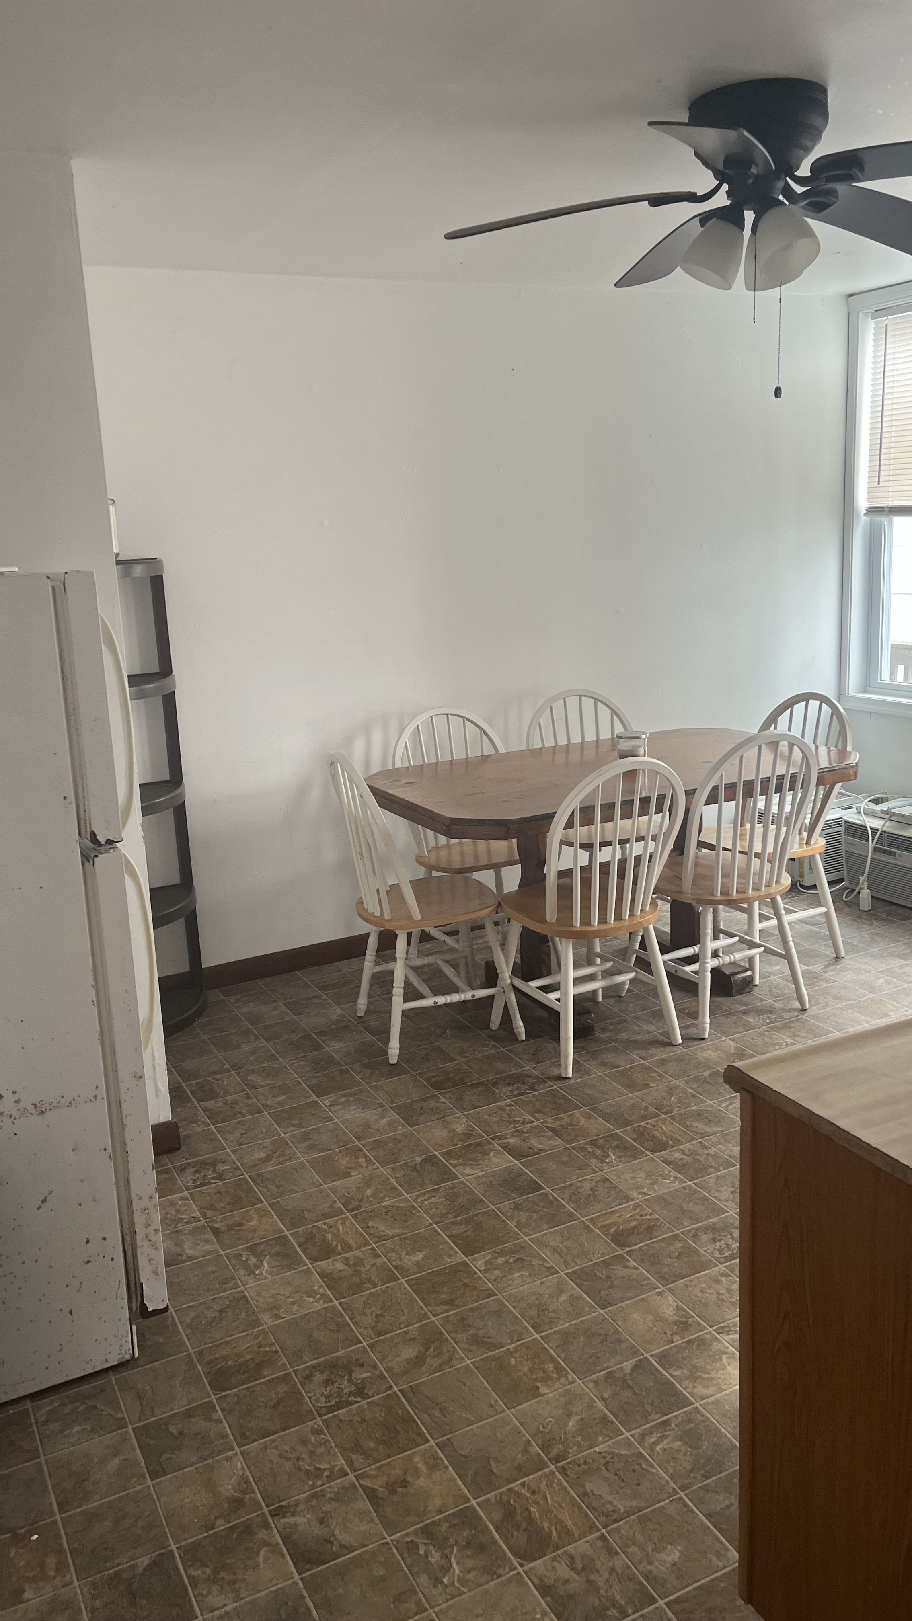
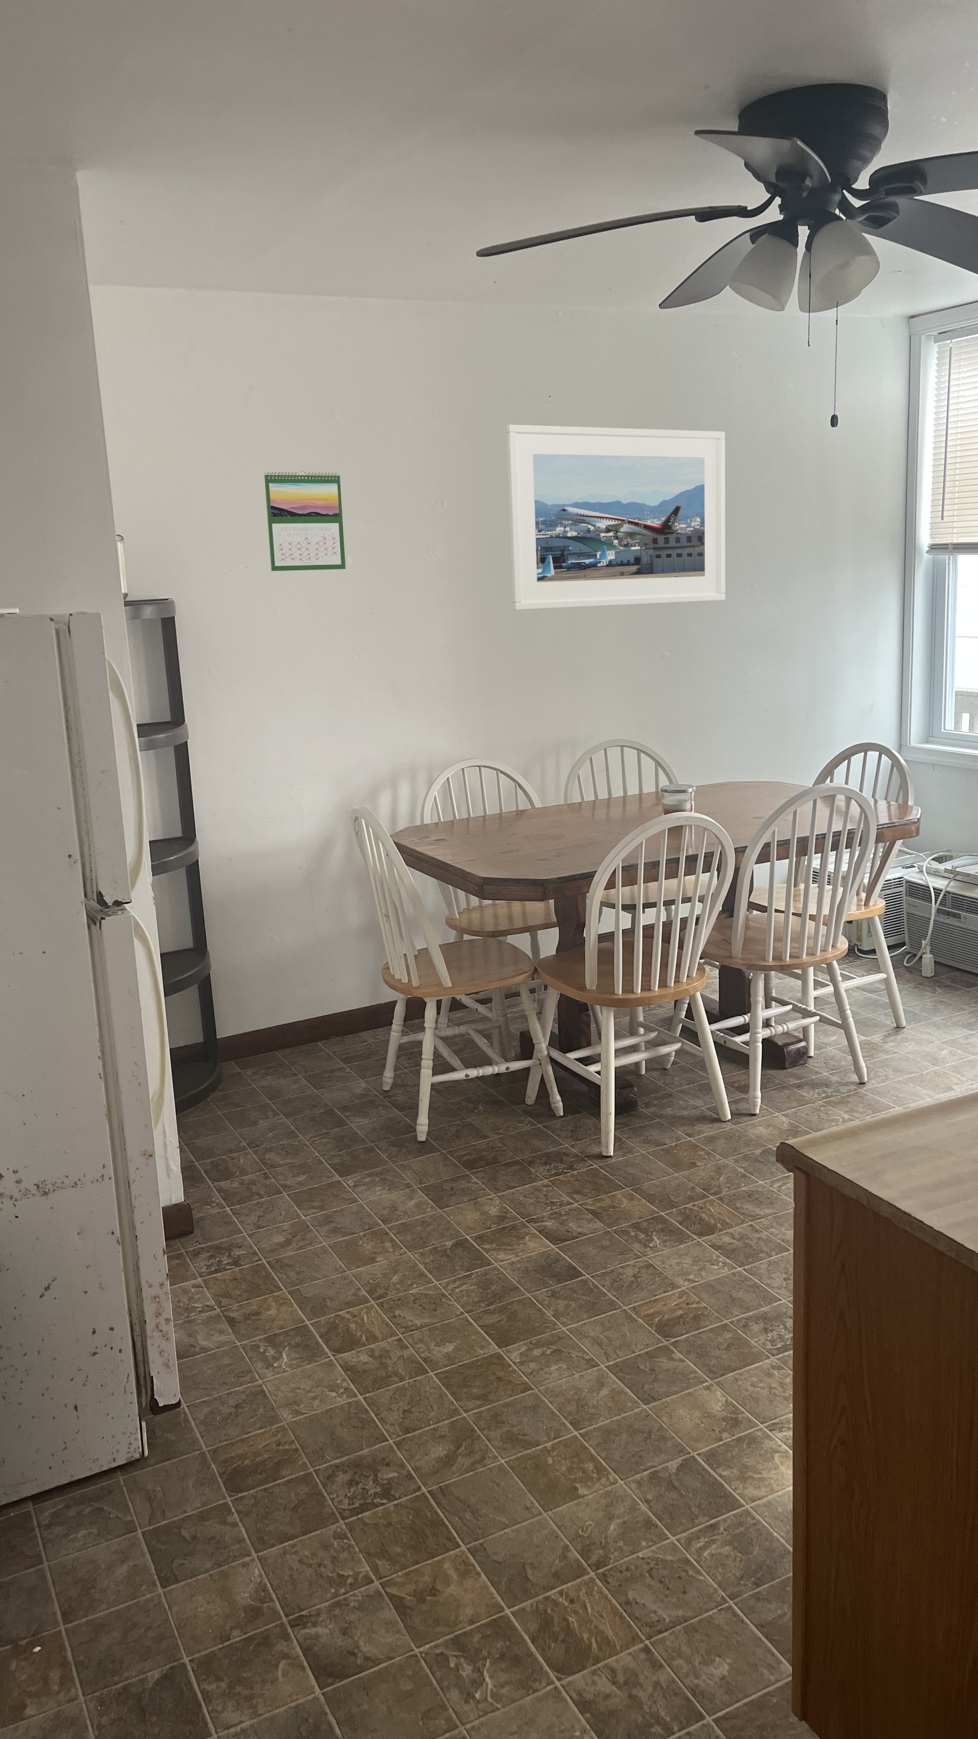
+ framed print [506,424,725,610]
+ calendar [264,471,346,571]
